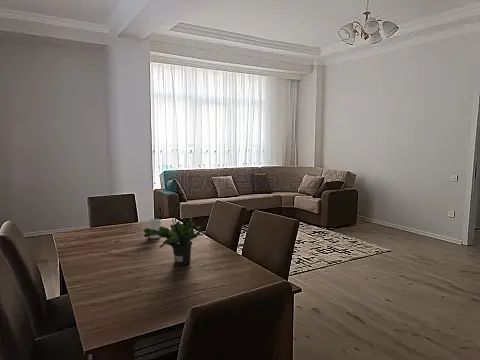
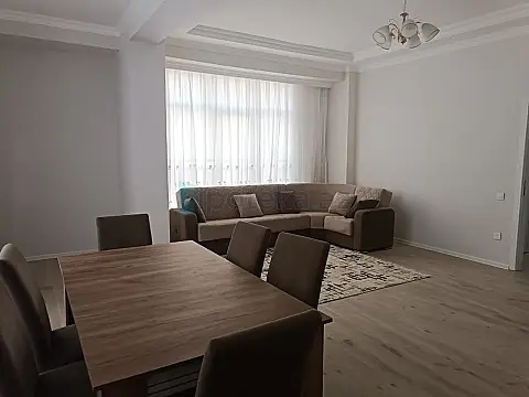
- potted plant [143,203,205,266]
- mug [142,218,162,239]
